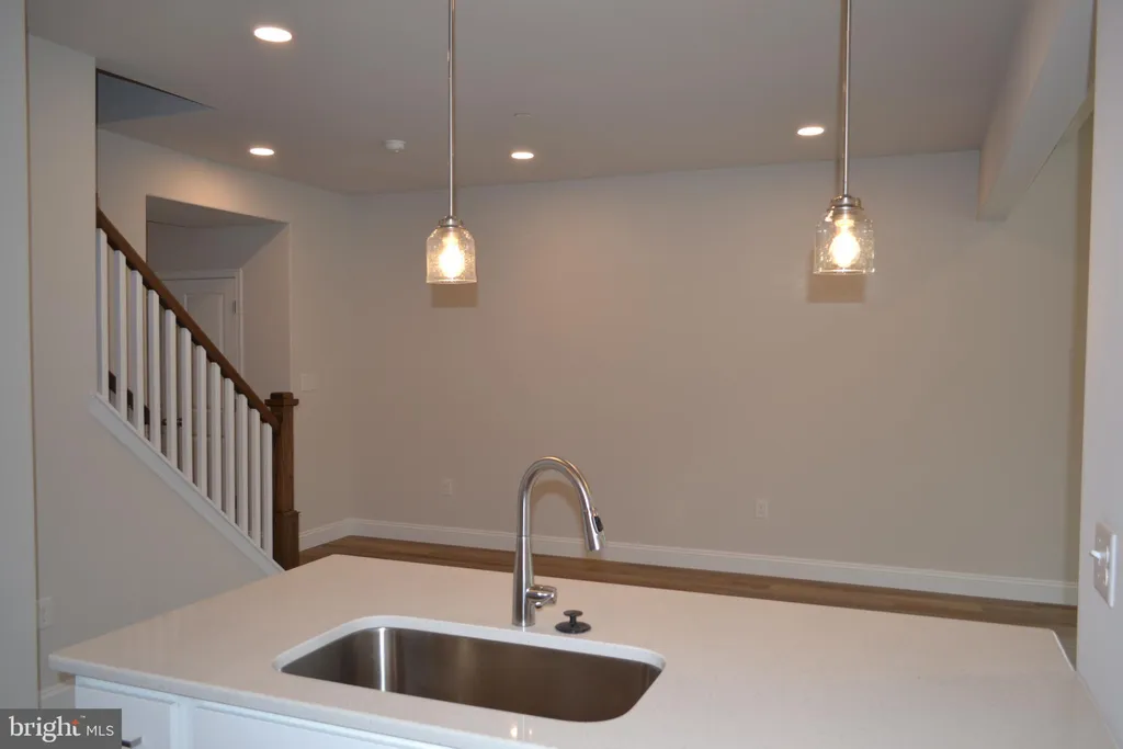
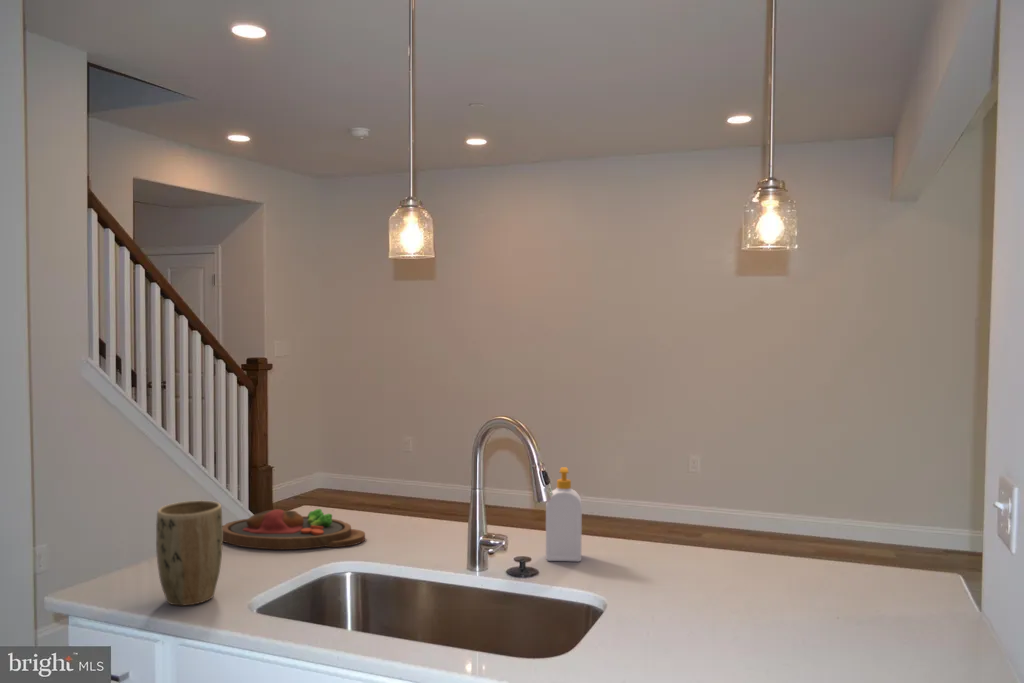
+ plant pot [155,499,224,607]
+ soap bottle [545,466,583,563]
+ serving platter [222,508,366,550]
